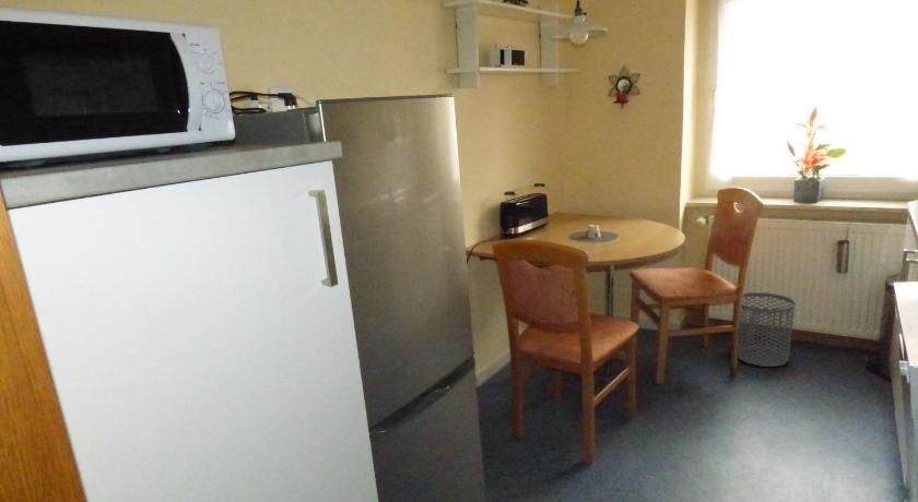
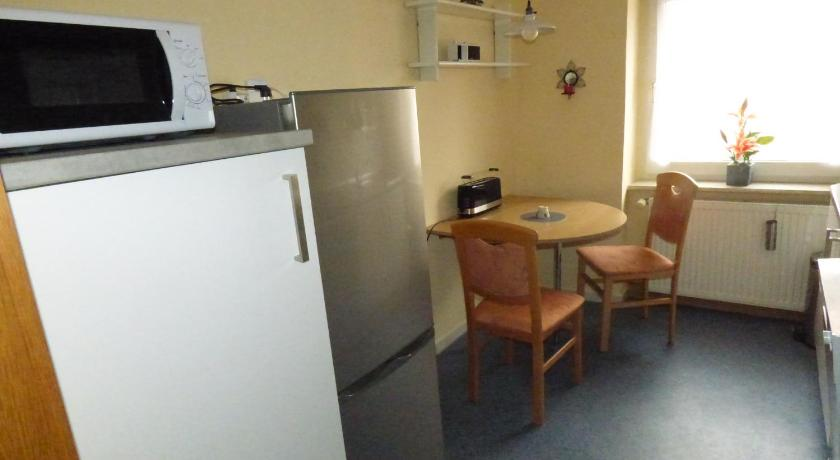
- waste bin [737,291,796,368]
